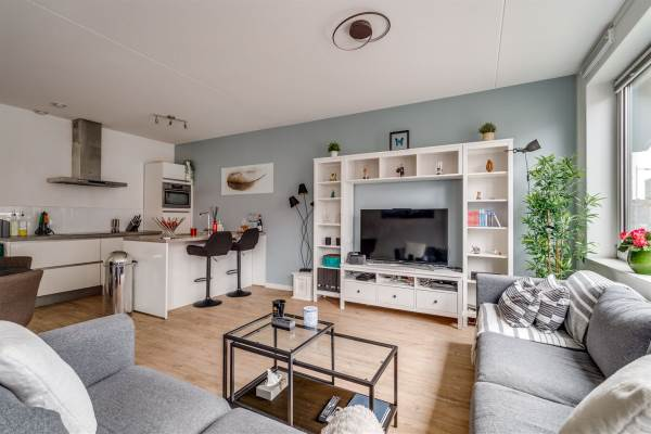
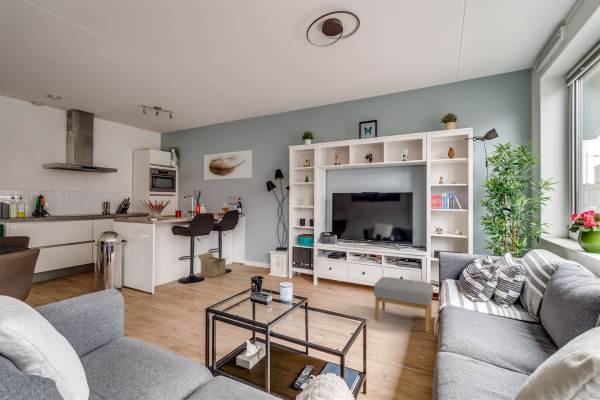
+ footstool [373,276,434,333]
+ cardboard box [196,251,229,278]
